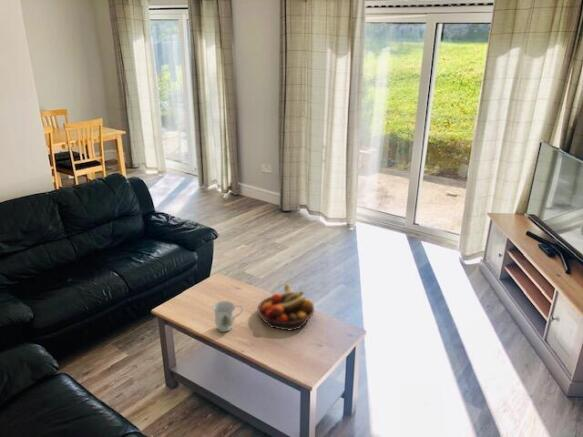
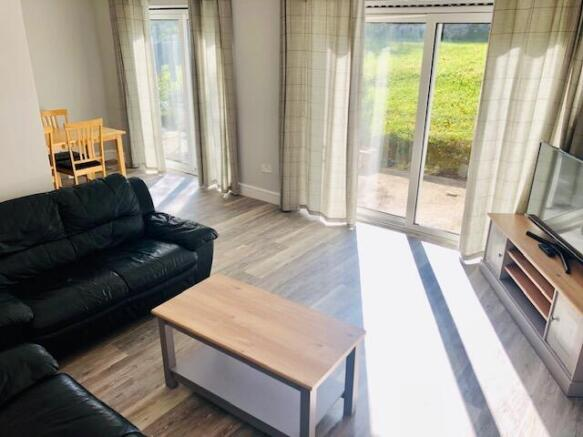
- mug [212,300,243,333]
- fruit bowl [256,282,315,332]
